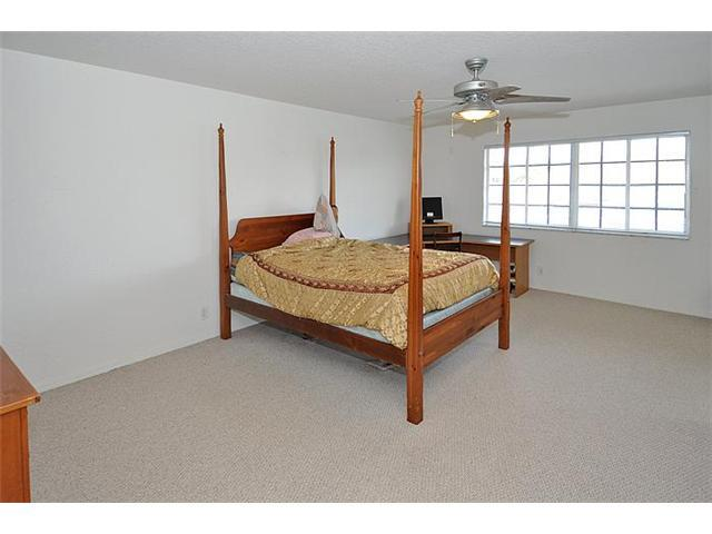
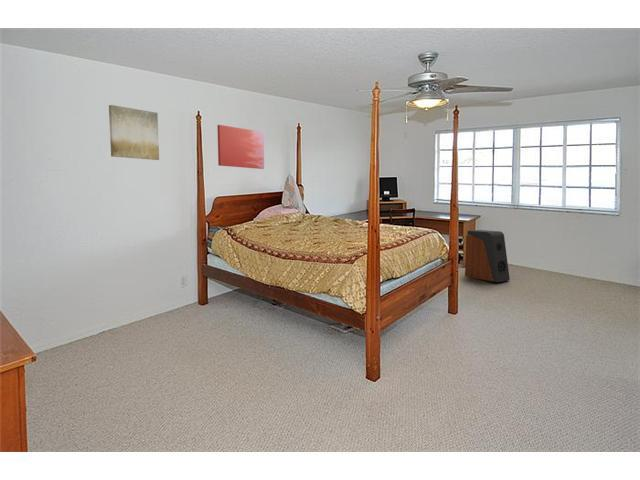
+ wall art [108,104,160,161]
+ speaker [464,229,511,283]
+ wall art [216,124,265,170]
